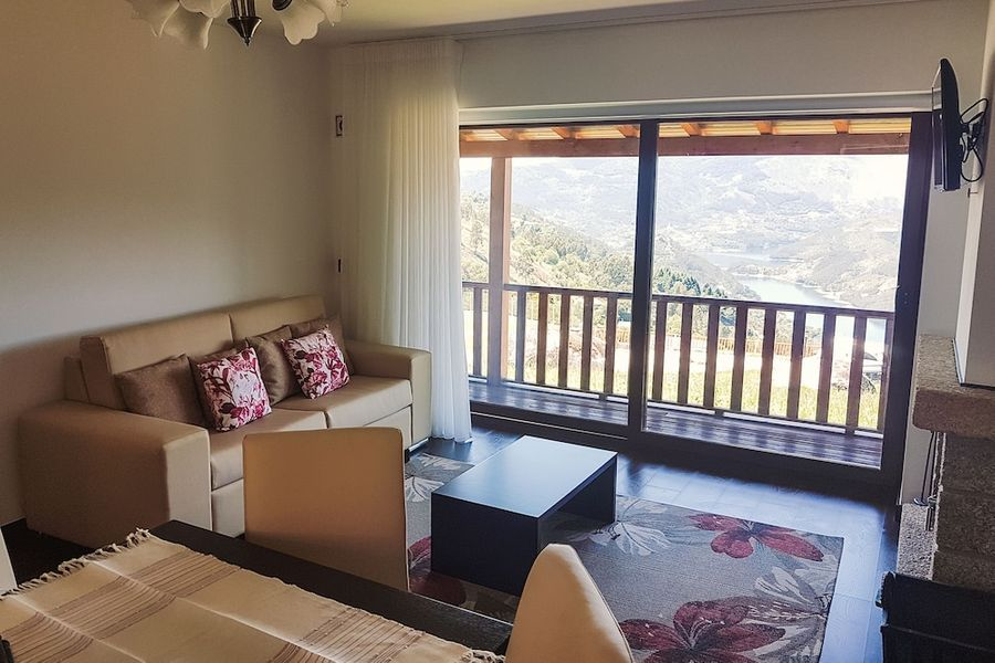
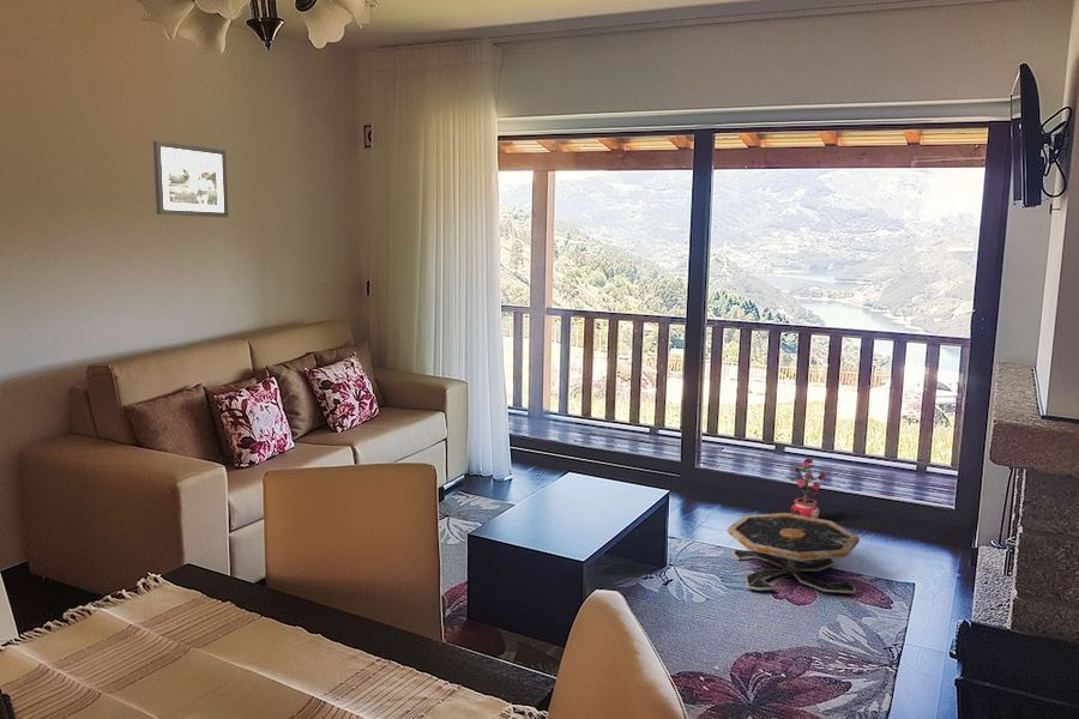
+ side table [727,512,861,594]
+ potted plant [785,458,827,519]
+ picture frame [152,140,229,218]
